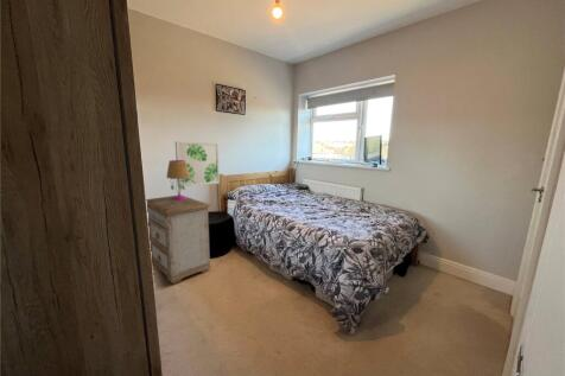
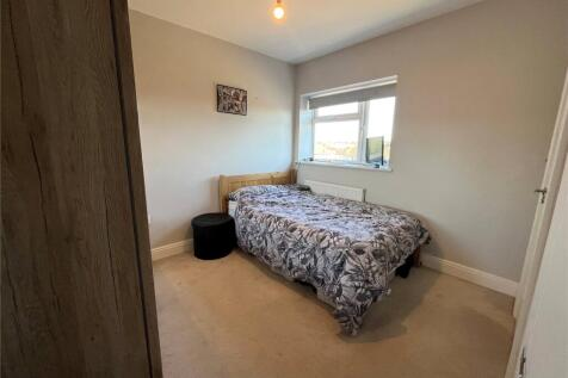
- nightstand [145,195,212,285]
- wall art [174,141,221,187]
- table lamp [165,159,190,200]
